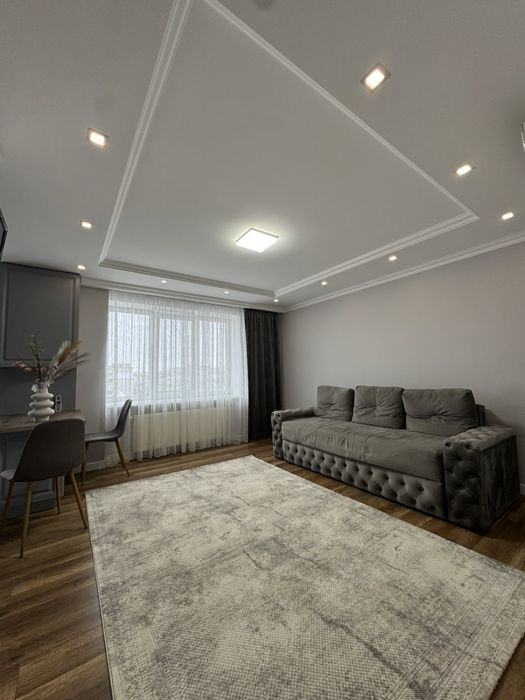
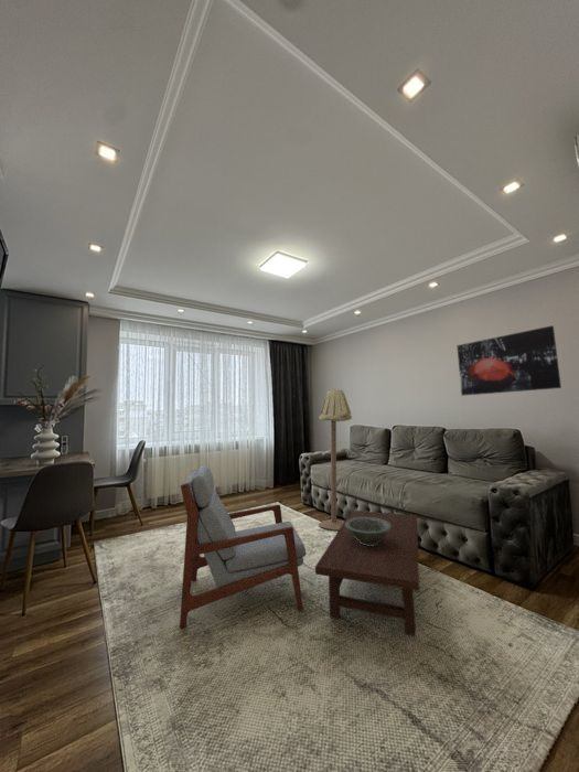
+ wall art [455,324,562,397]
+ coffee table [314,510,420,636]
+ armchair [179,464,307,630]
+ floor lamp [318,388,353,532]
+ decorative bowl [345,517,390,546]
